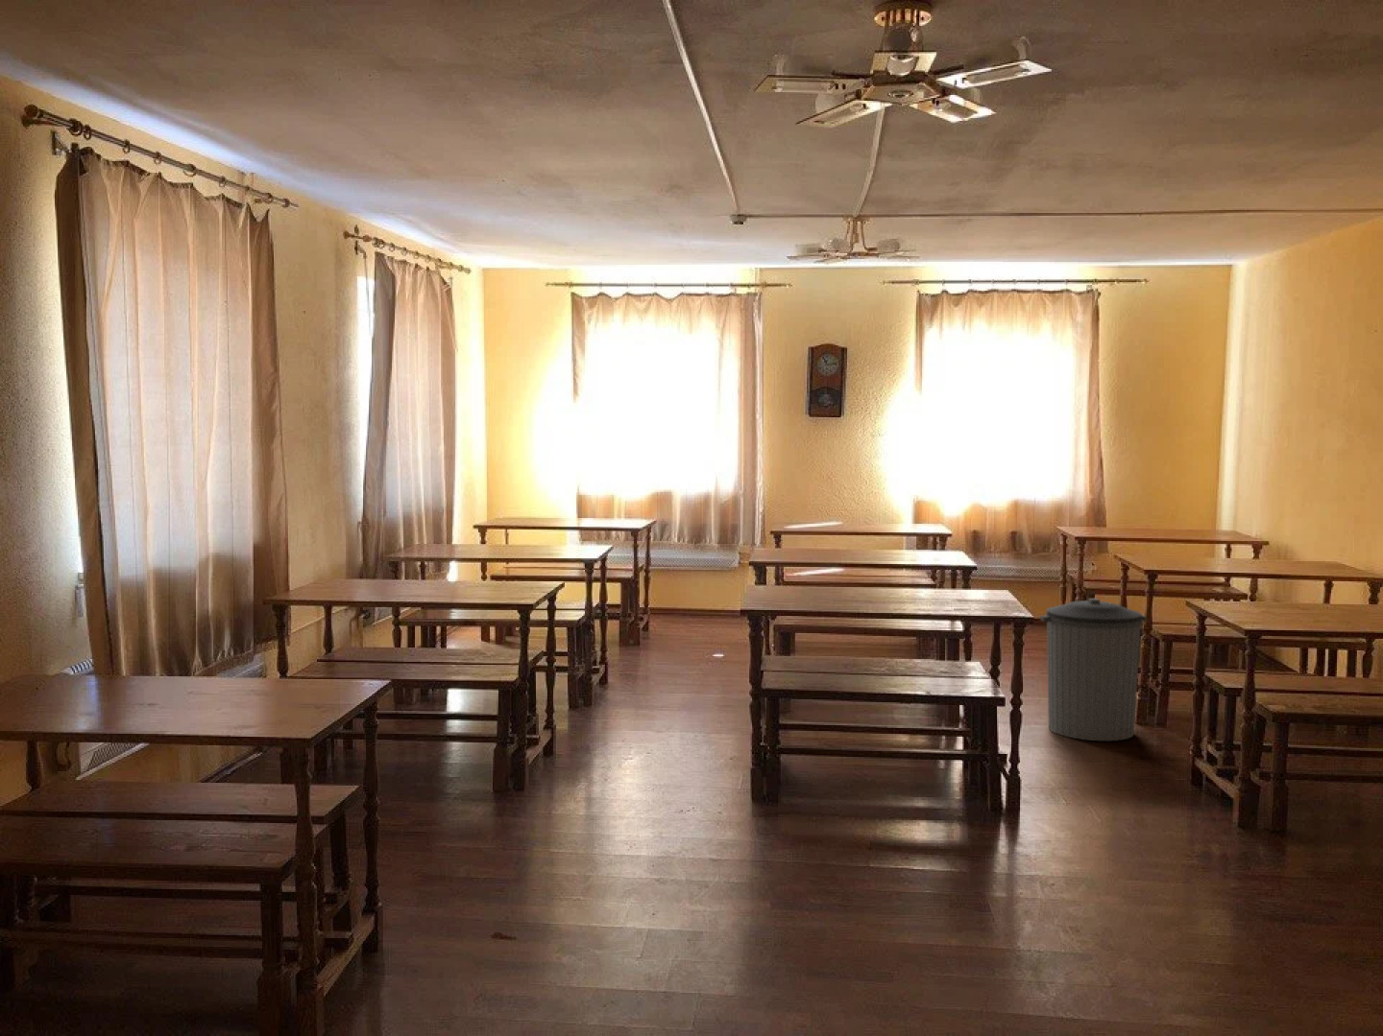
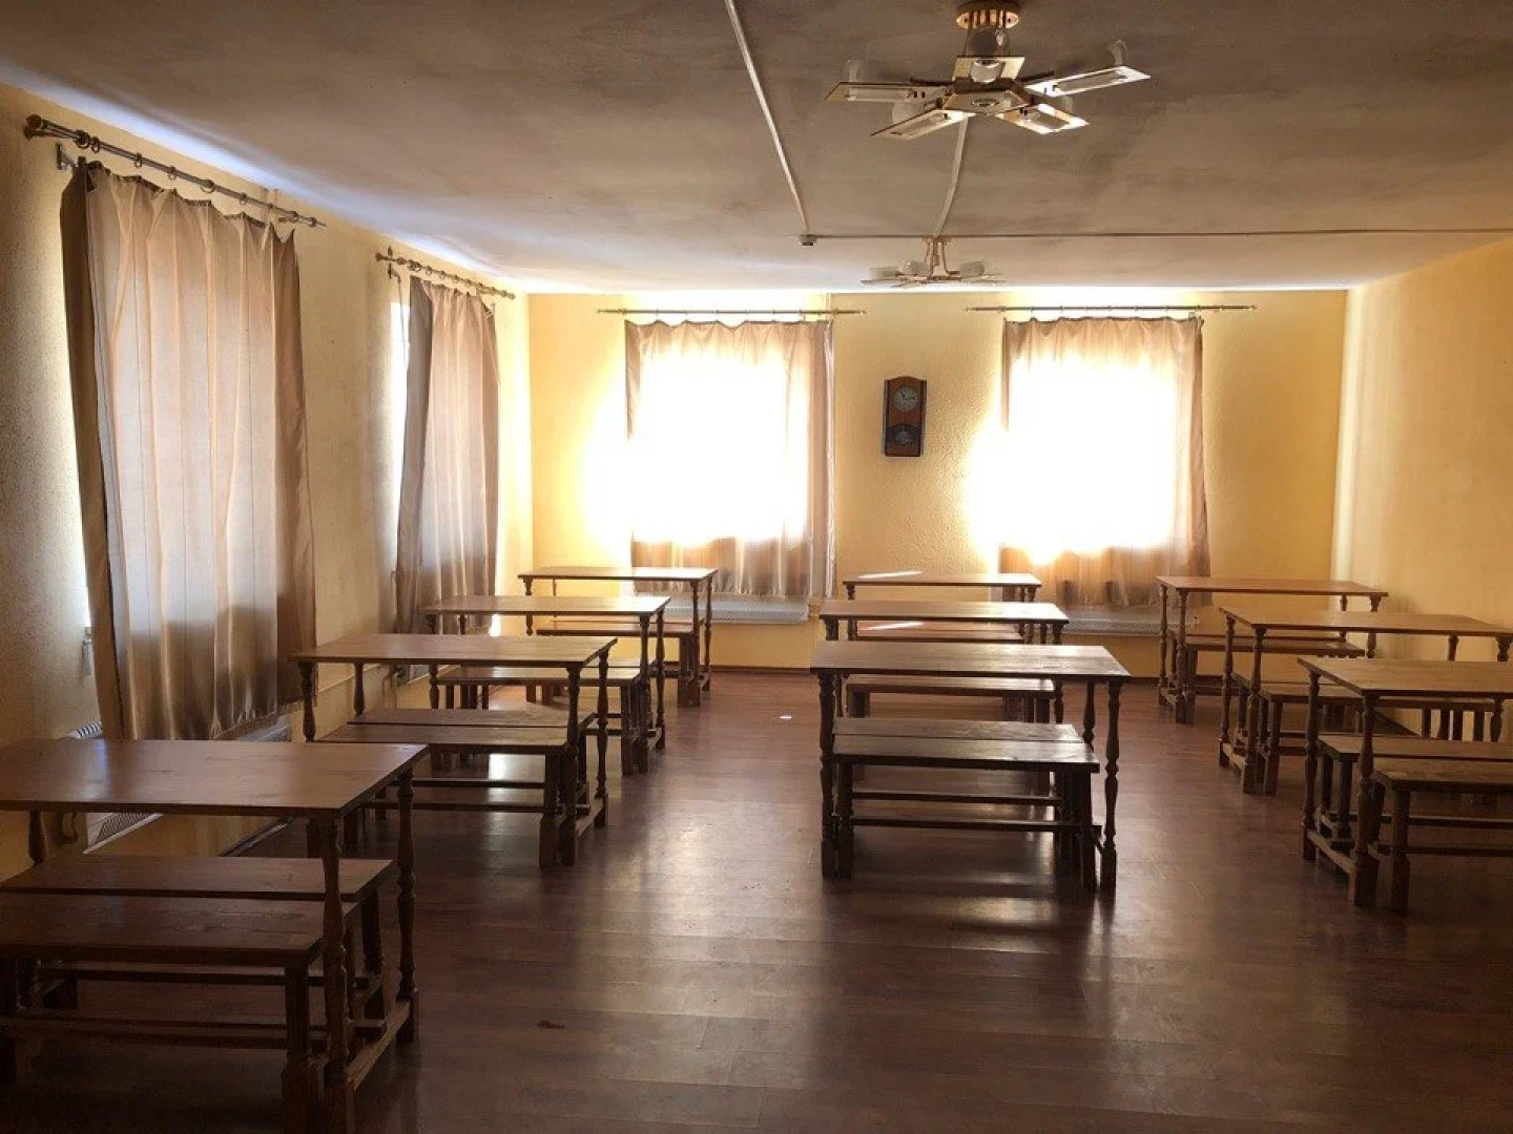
- trash can [1039,597,1148,741]
